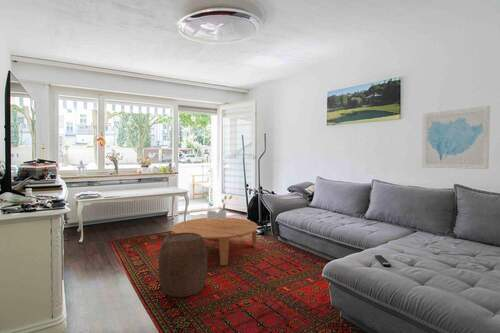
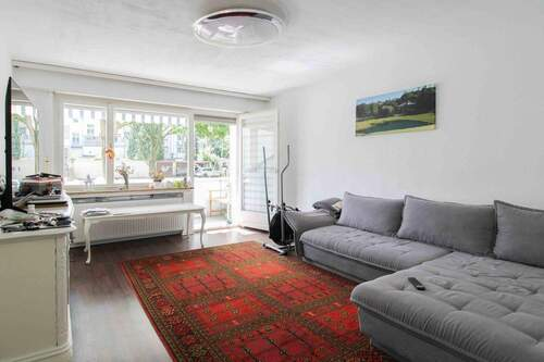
- wall art [421,105,491,170]
- coffee table [171,217,259,266]
- stool [157,233,208,298]
- bouquet [206,194,233,220]
